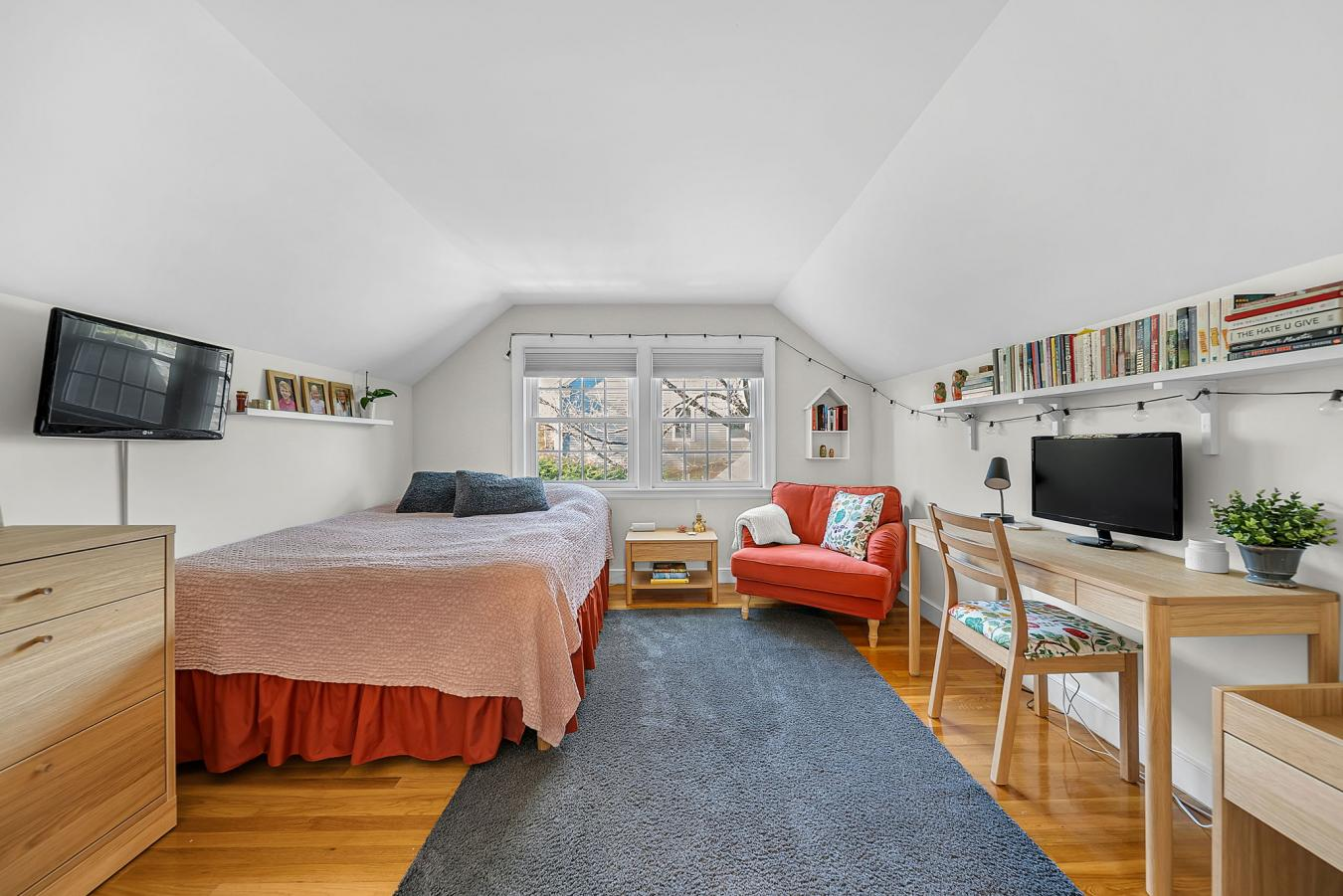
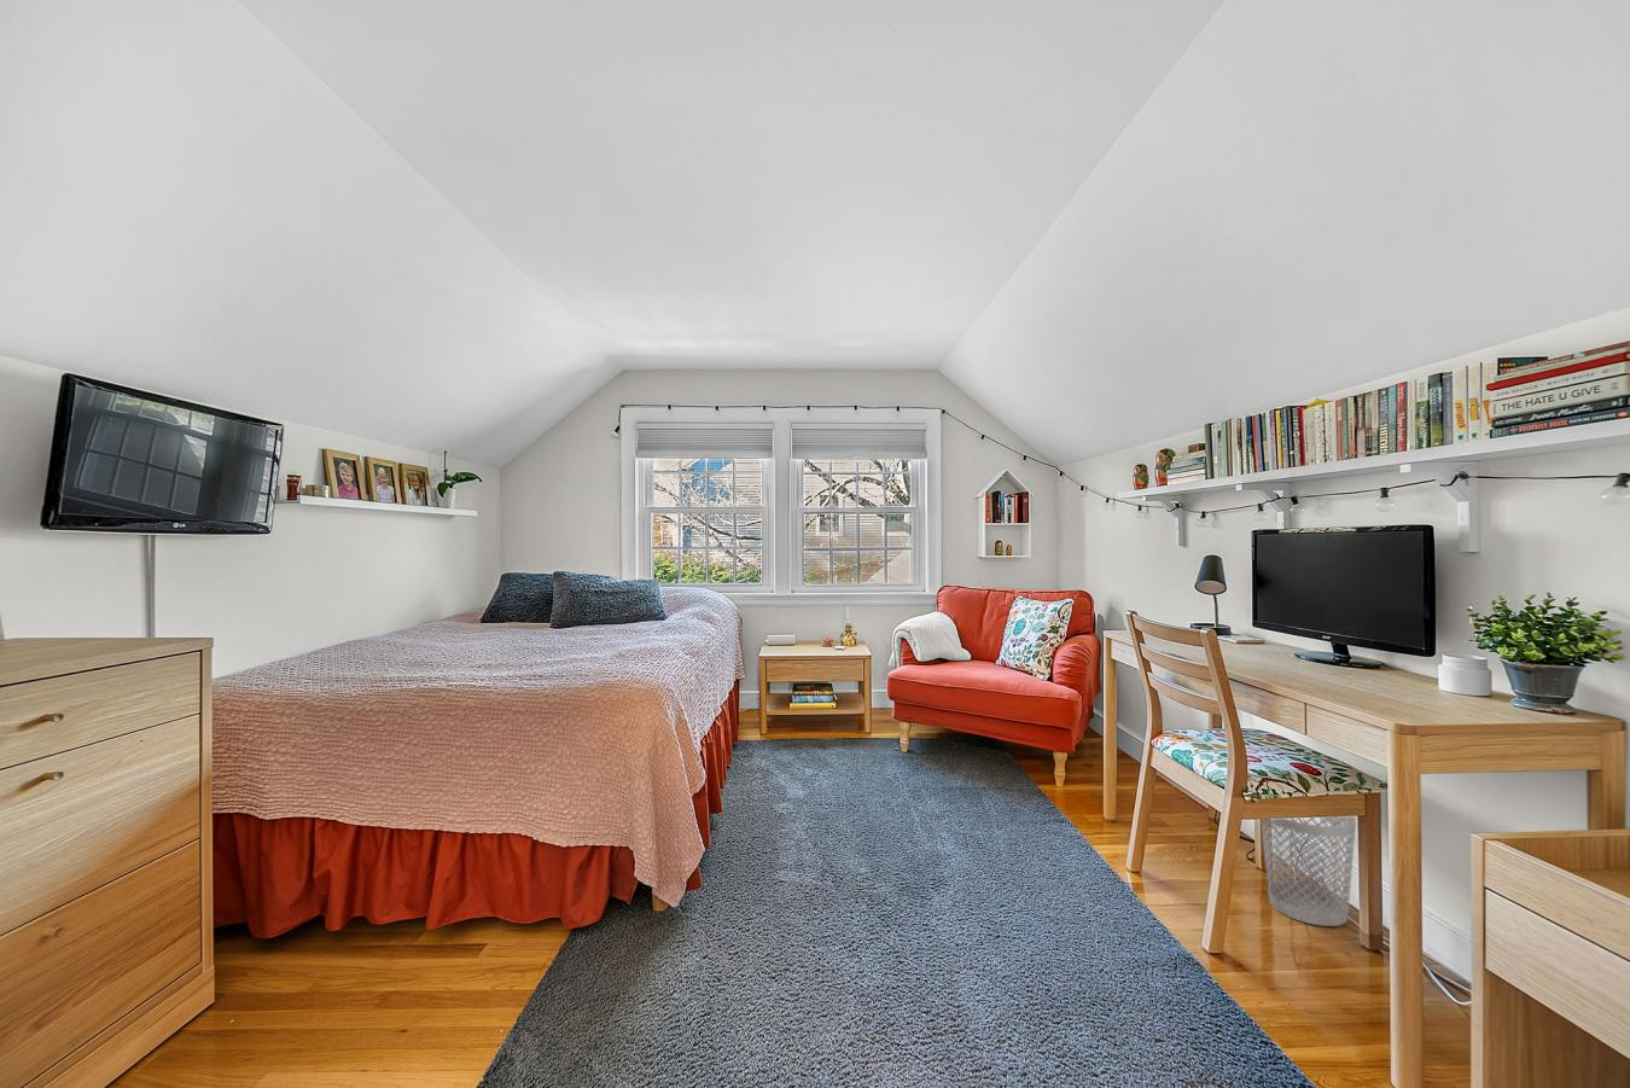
+ wastebasket [1260,815,1357,928]
